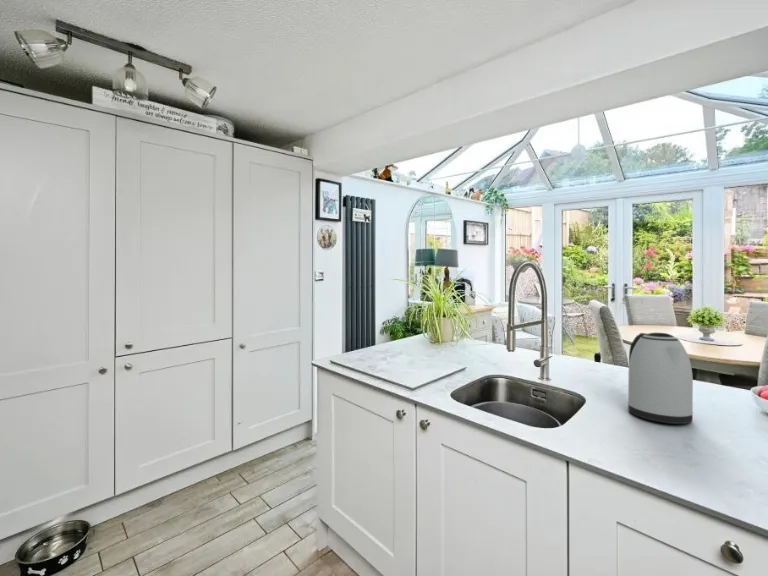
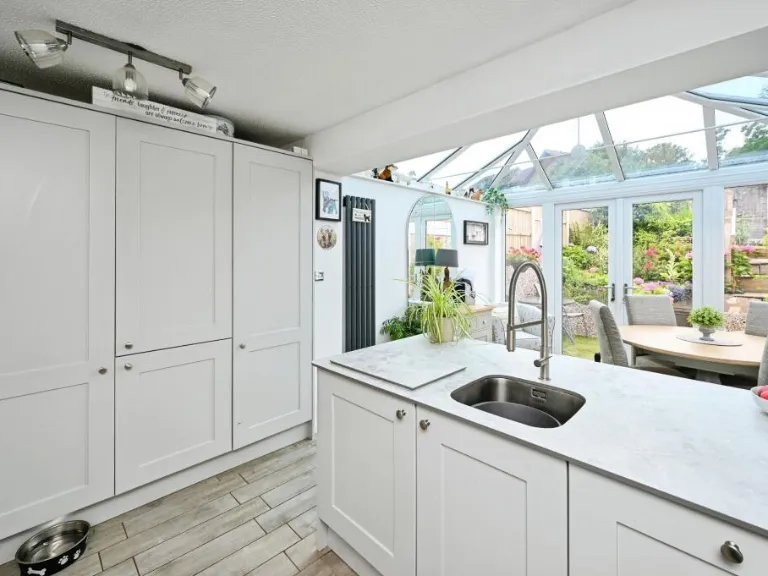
- kettle [627,332,694,425]
